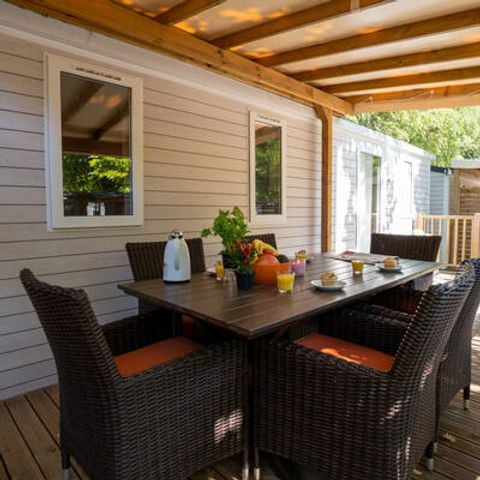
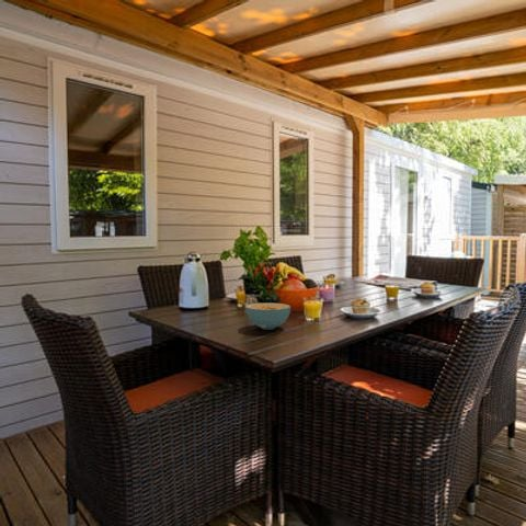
+ cereal bowl [244,301,291,331]
